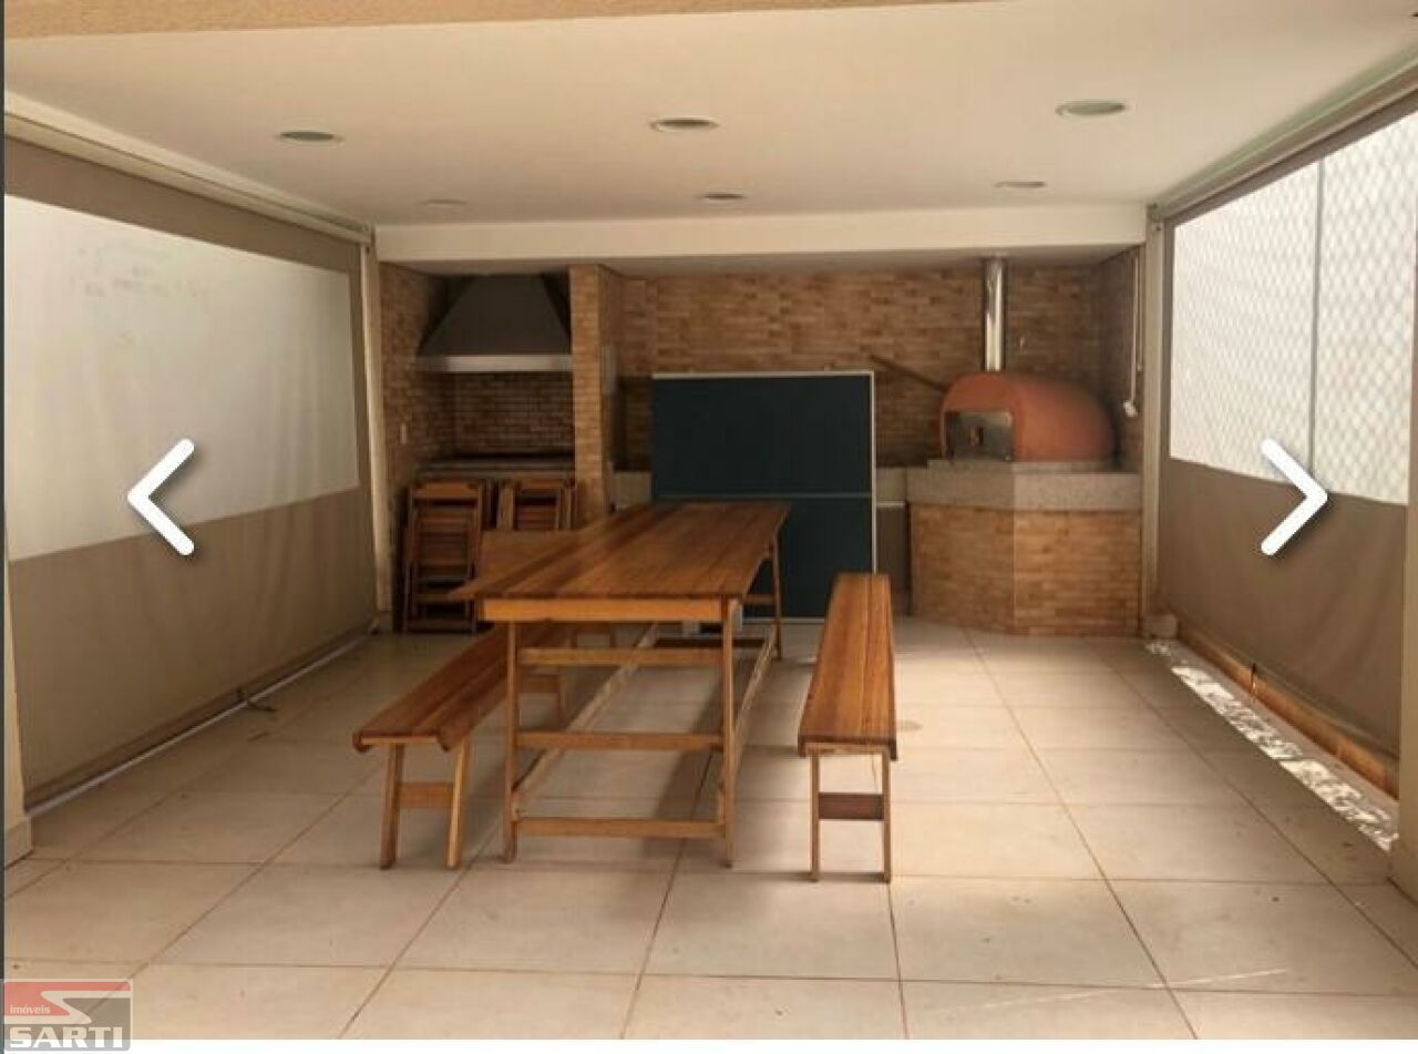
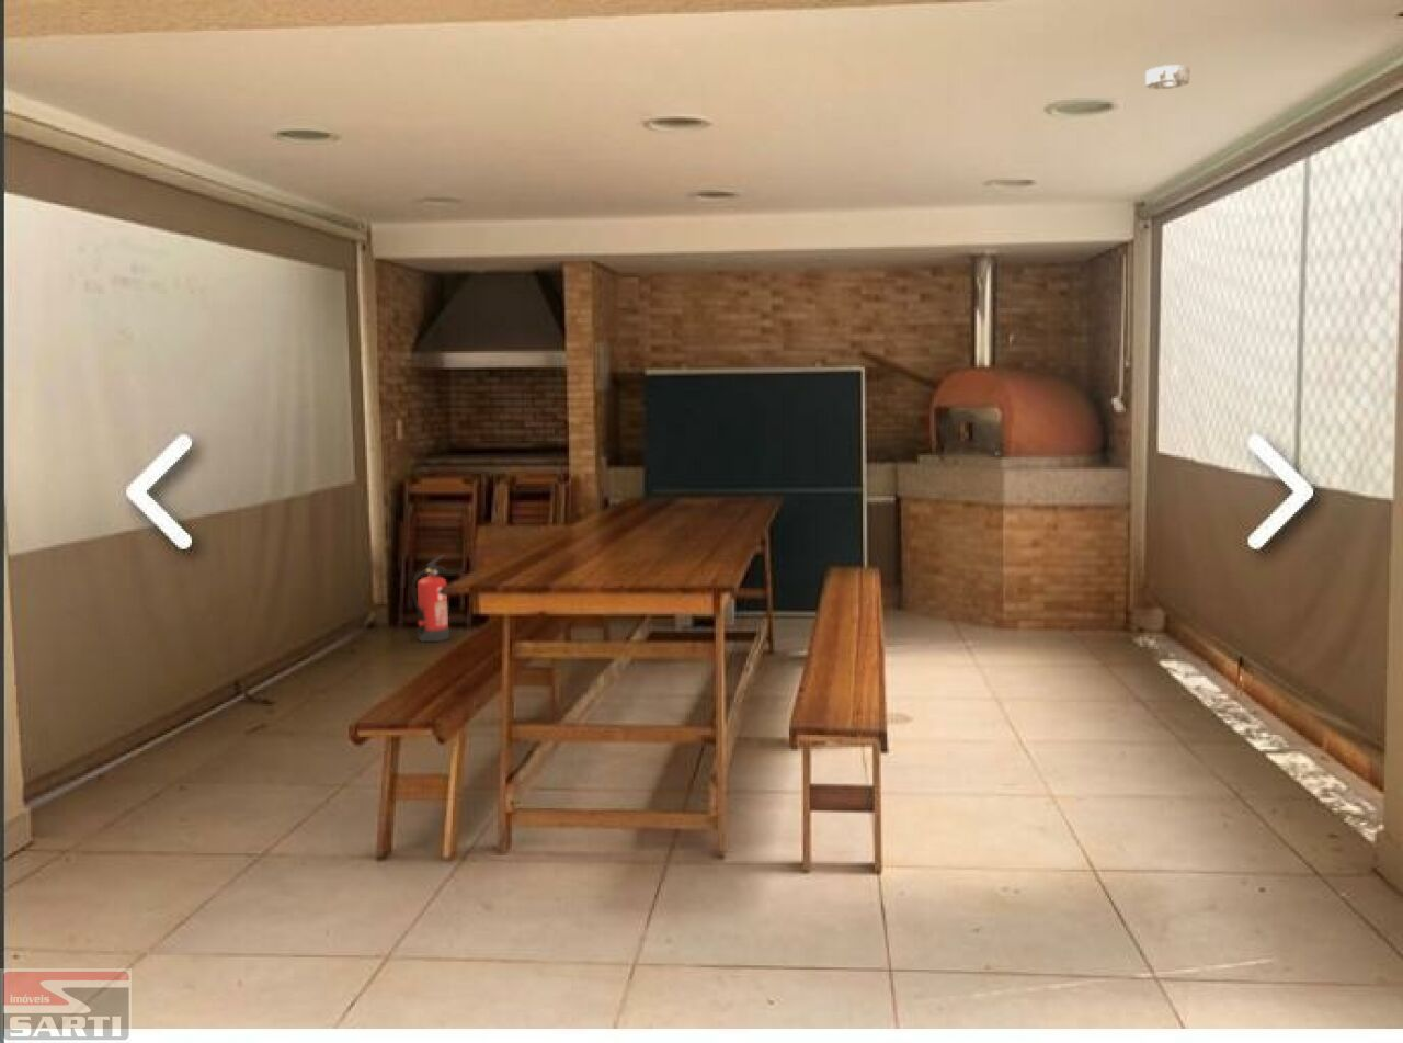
+ smoke detector [1144,64,1191,90]
+ fire extinguisher [411,554,450,643]
